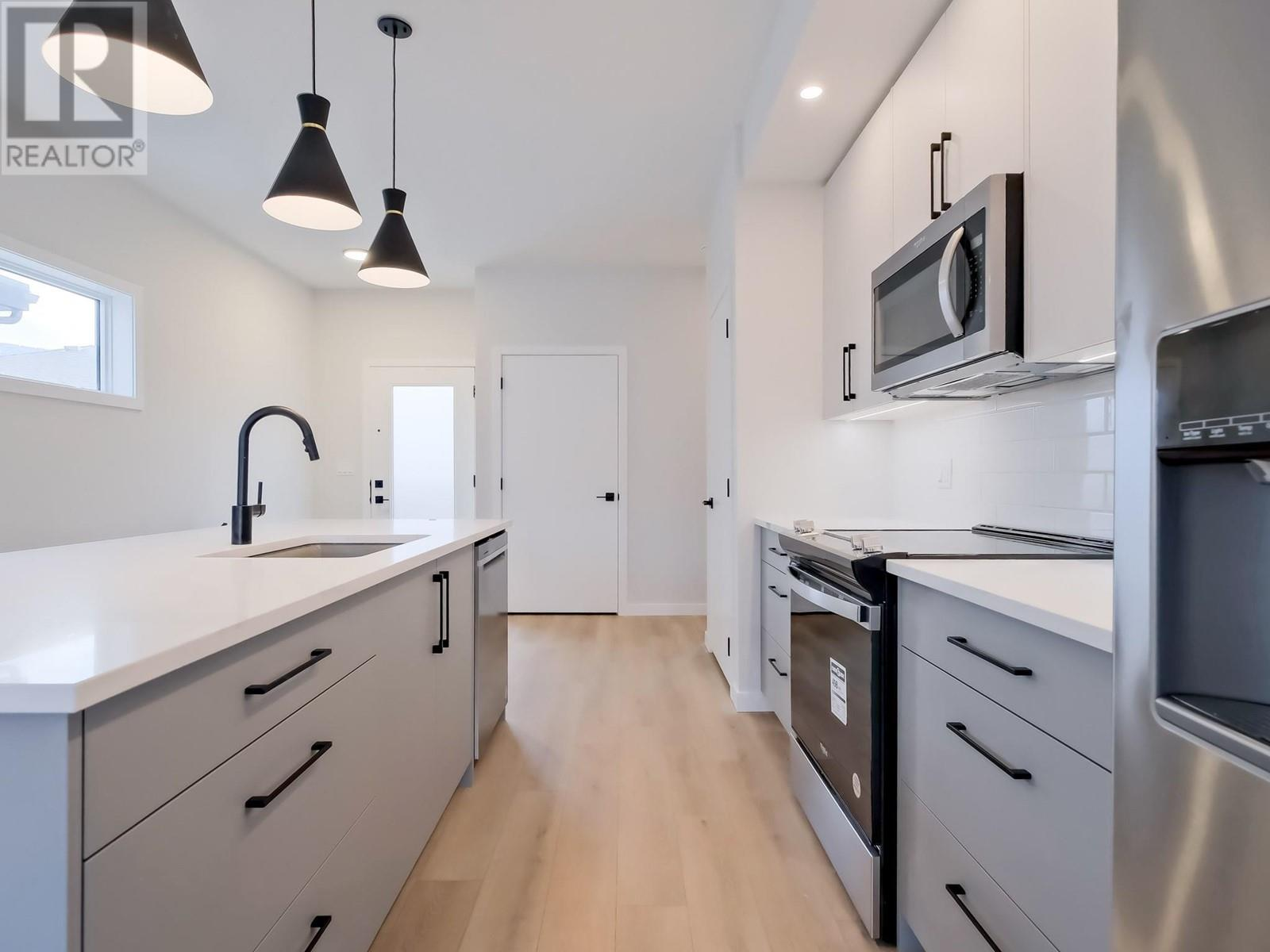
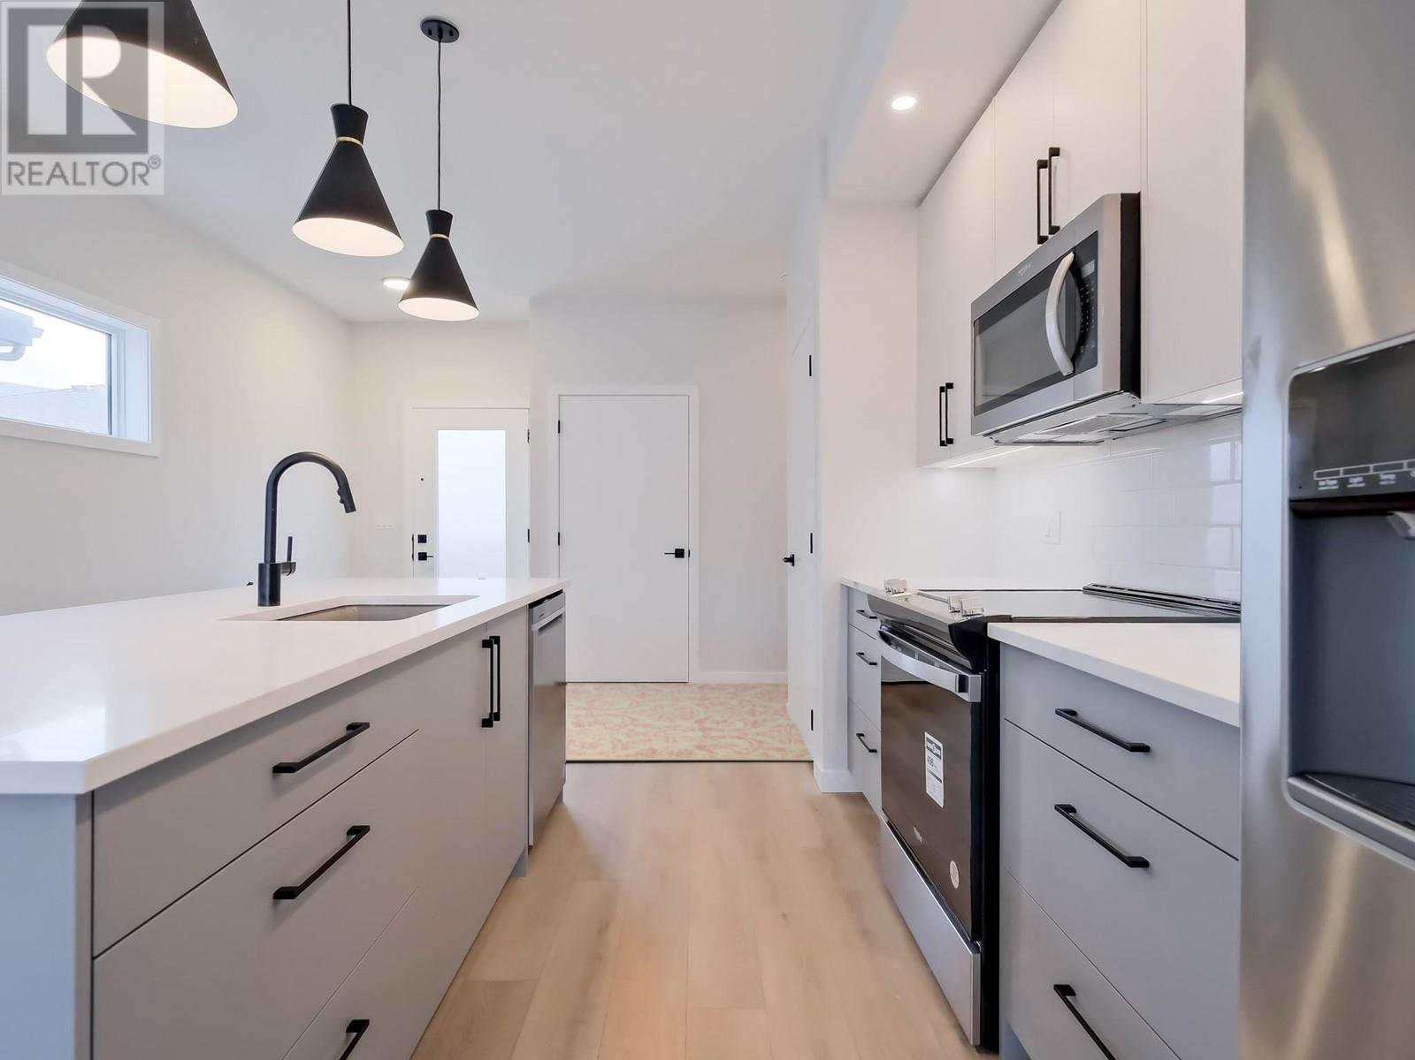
+ rug [565,681,813,762]
